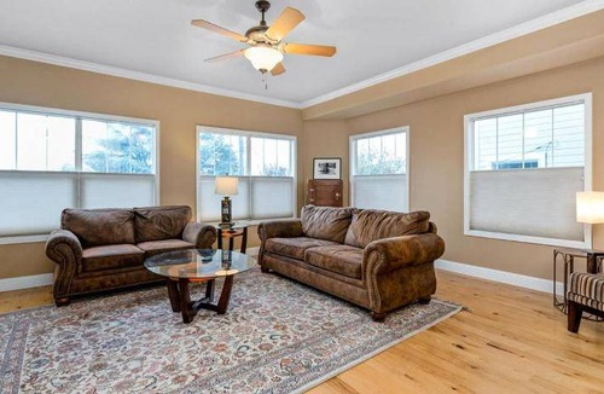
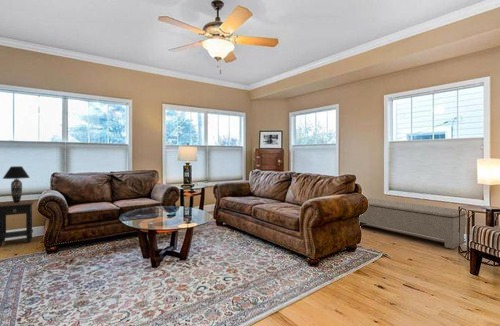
+ side table [0,199,36,248]
+ bench [359,197,467,250]
+ table lamp [1,165,31,203]
